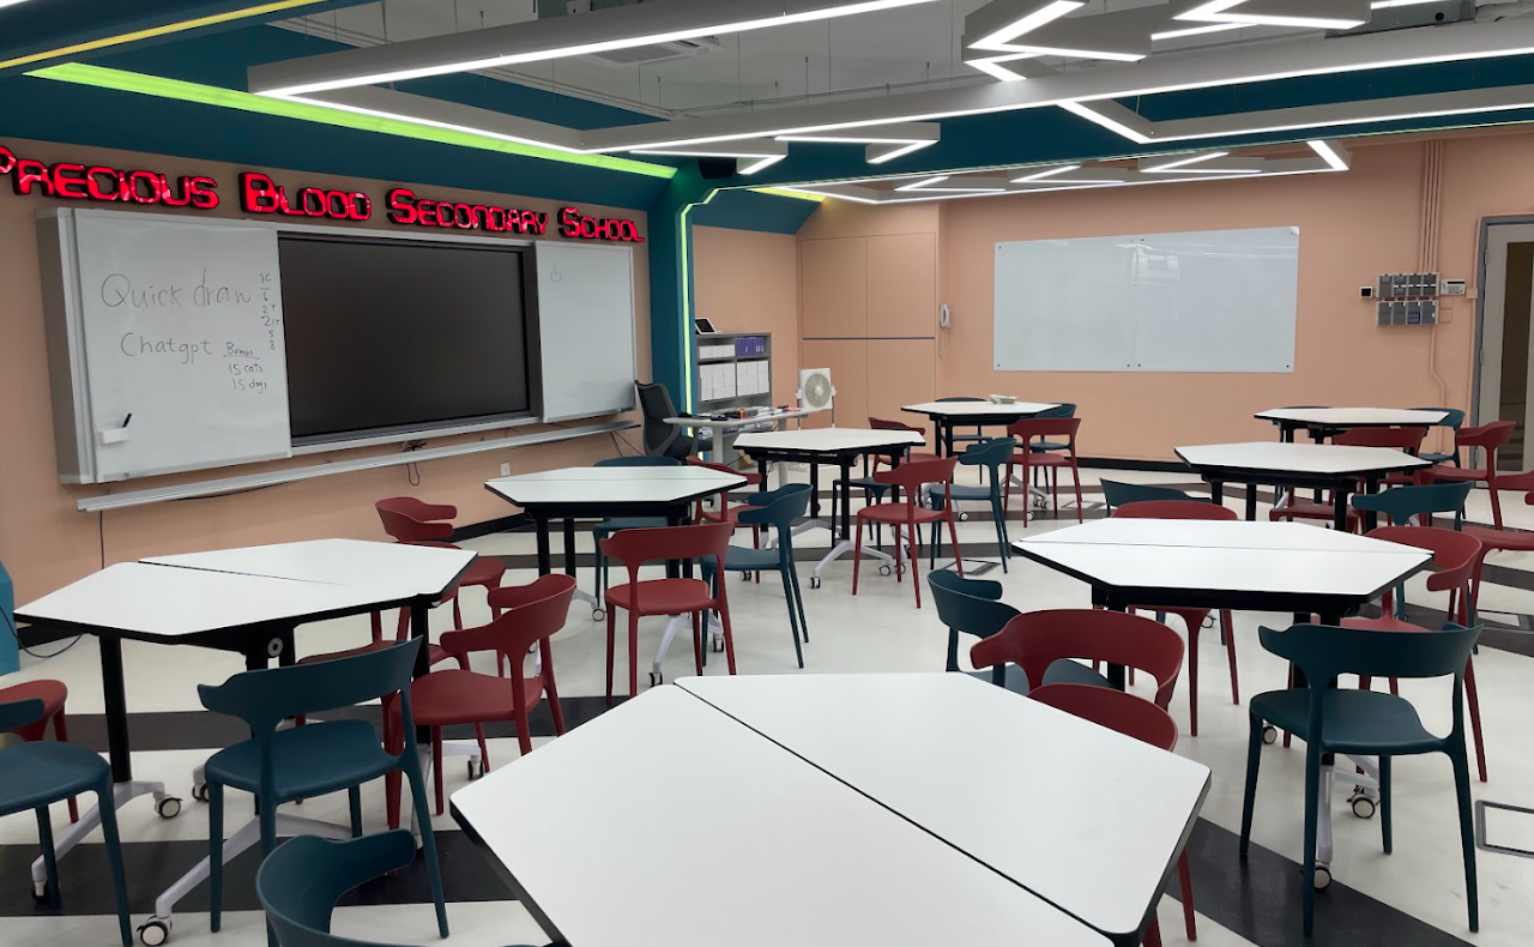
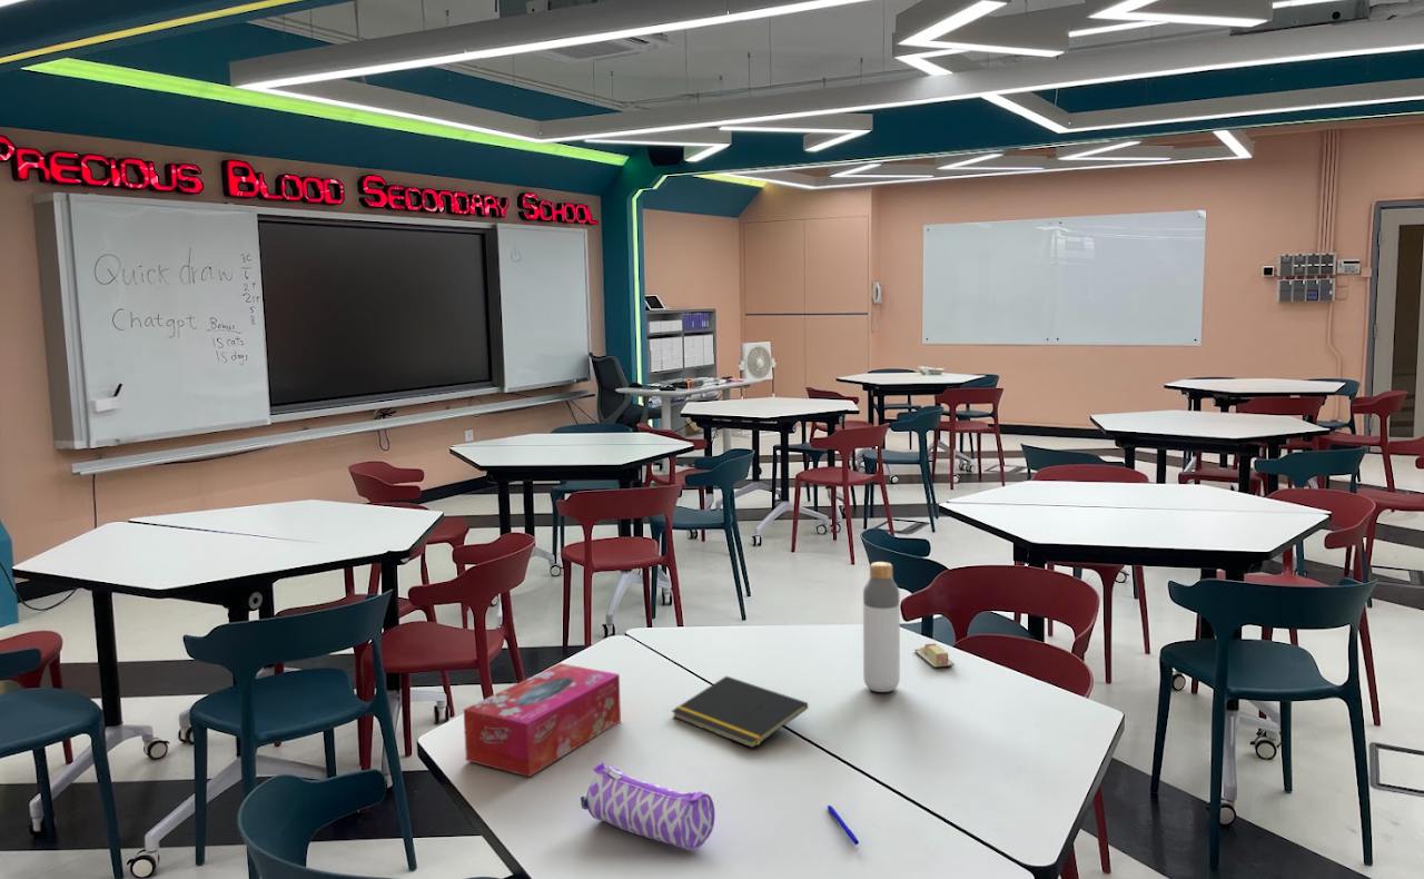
+ tissue box [463,662,622,778]
+ pencil case [580,761,715,851]
+ pen [827,804,860,846]
+ notepad [671,675,809,749]
+ bottle [862,561,901,693]
+ sticky notes [913,643,956,668]
